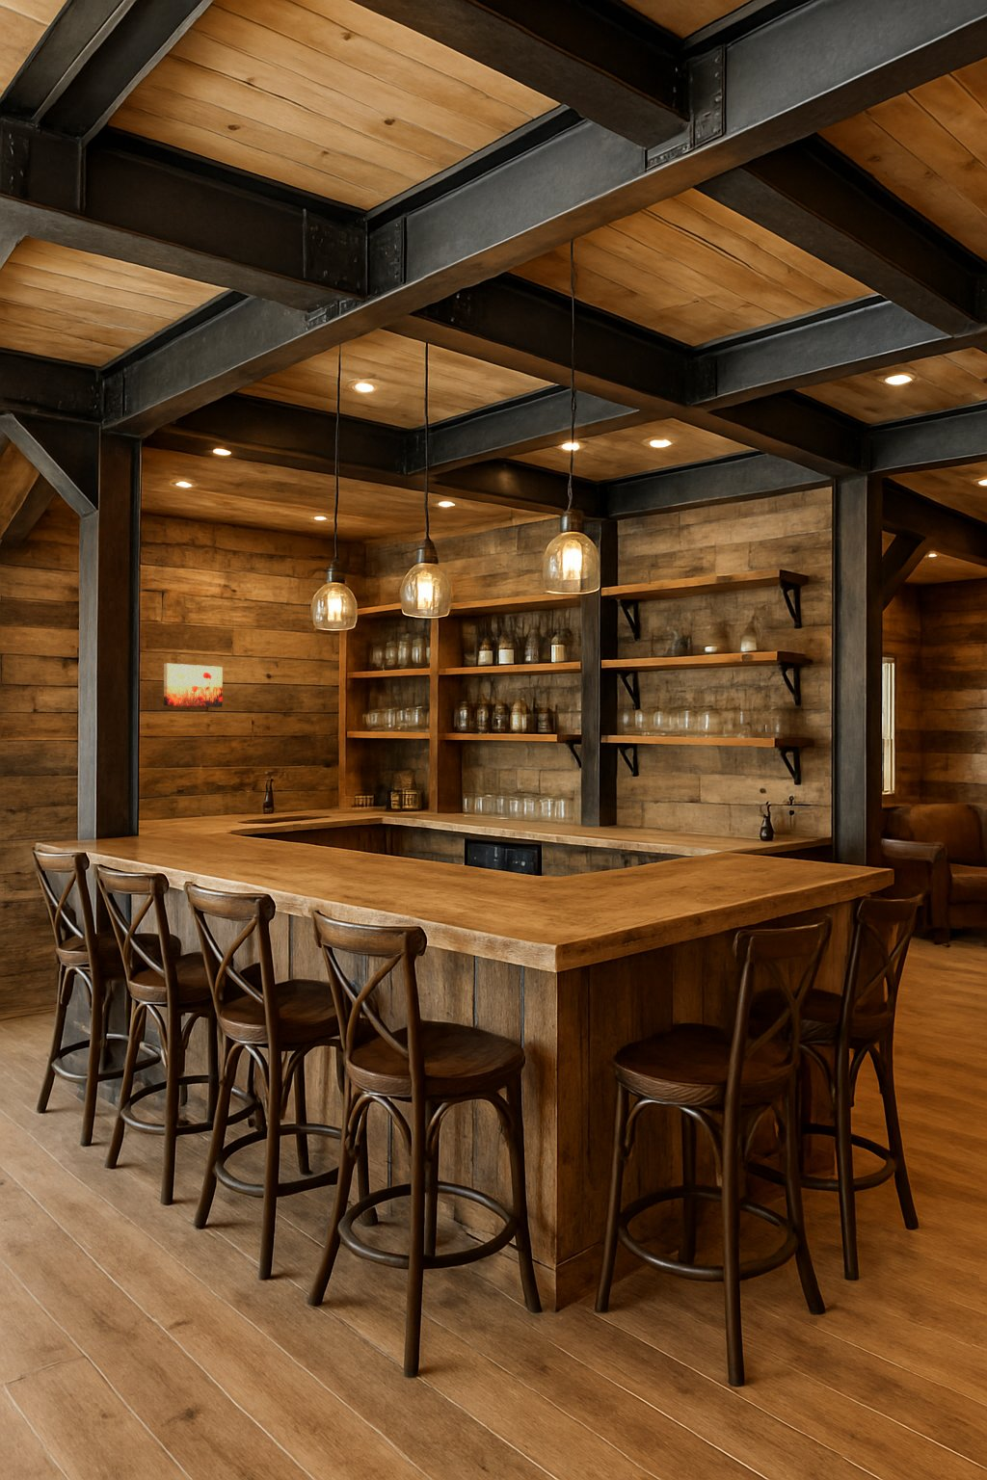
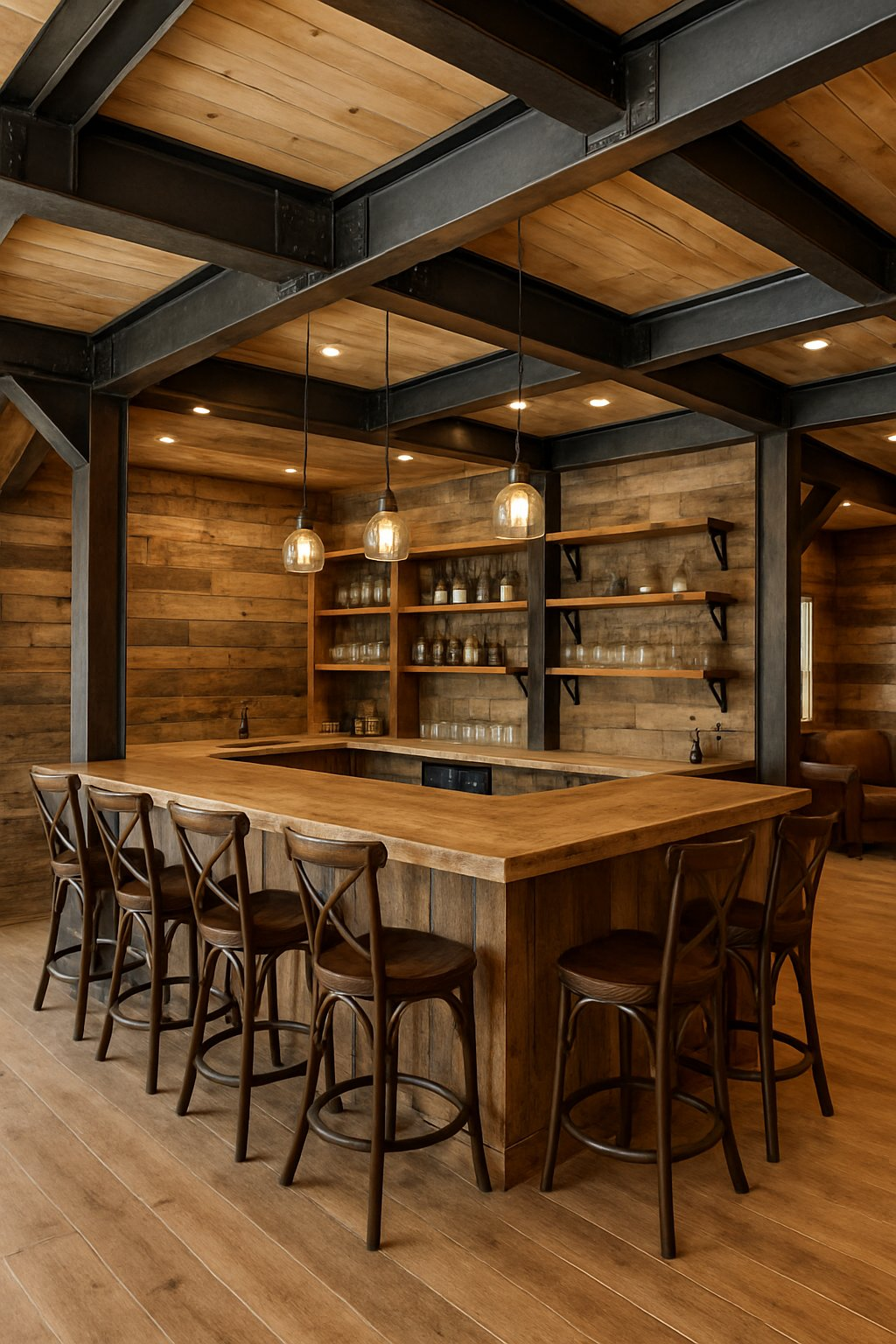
- wall art [163,663,224,708]
